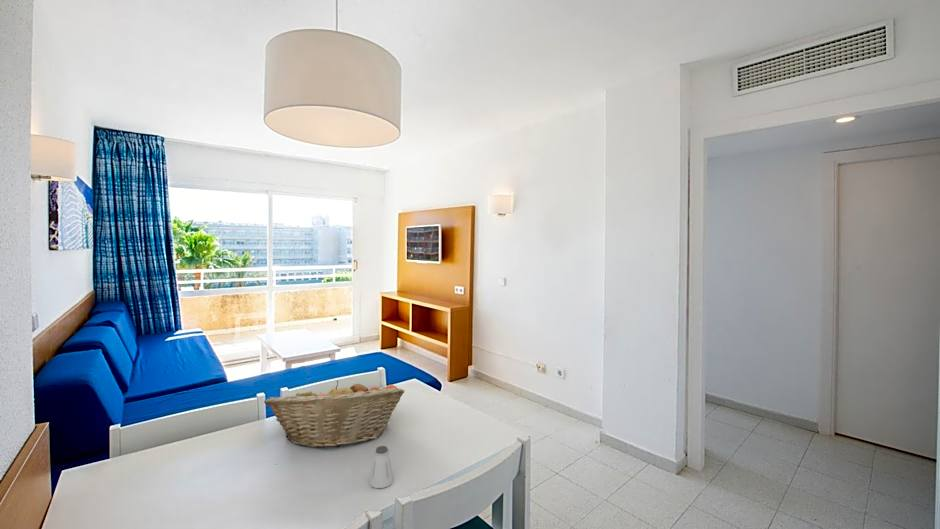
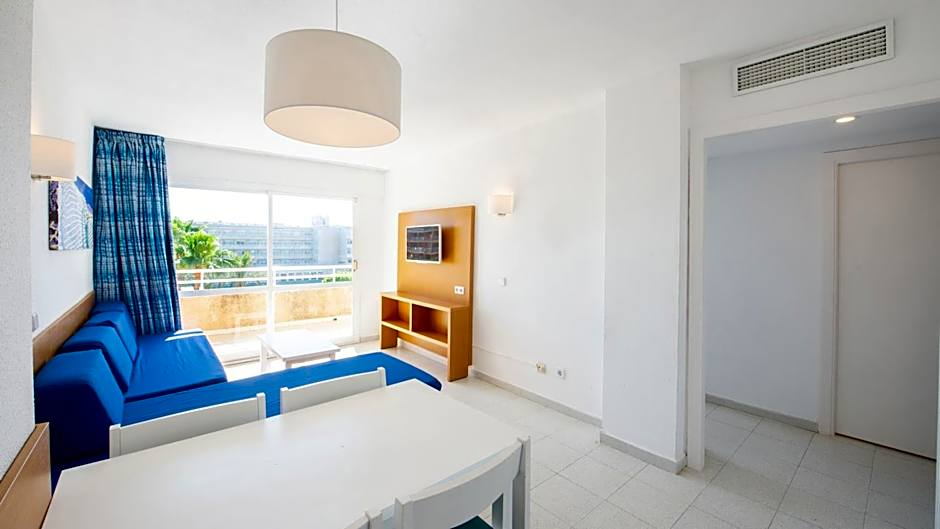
- fruit basket [263,380,405,449]
- saltshaker [368,445,394,489]
